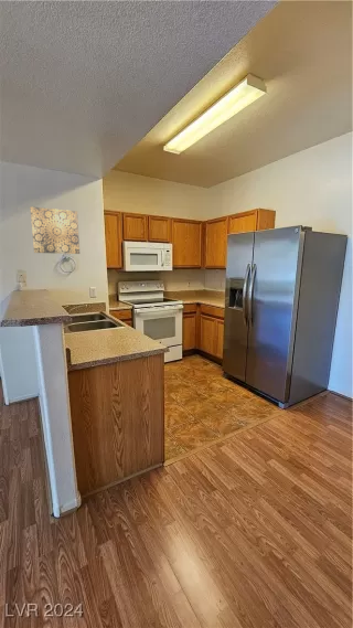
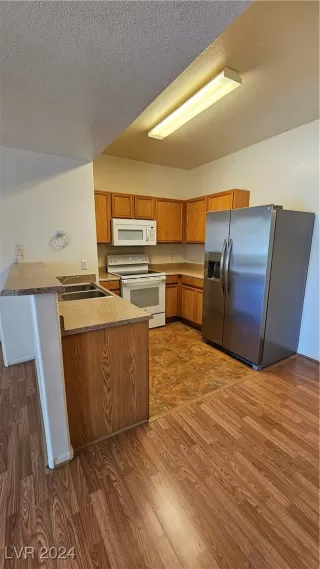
- wall art [29,205,81,255]
